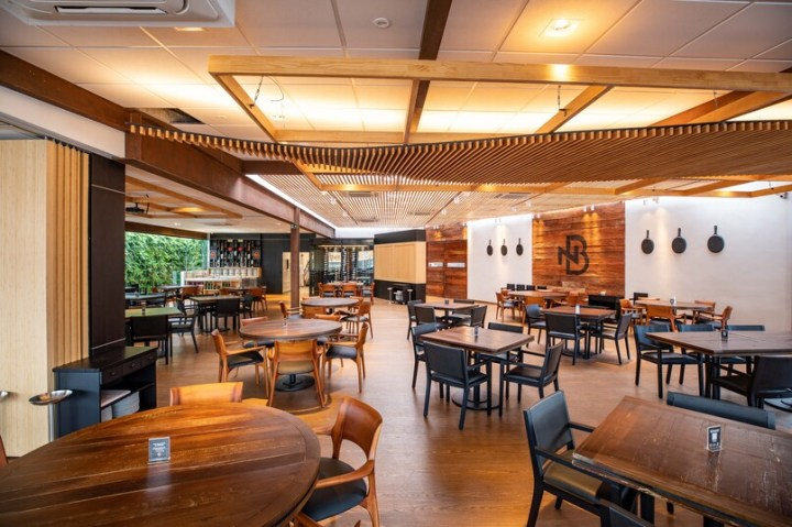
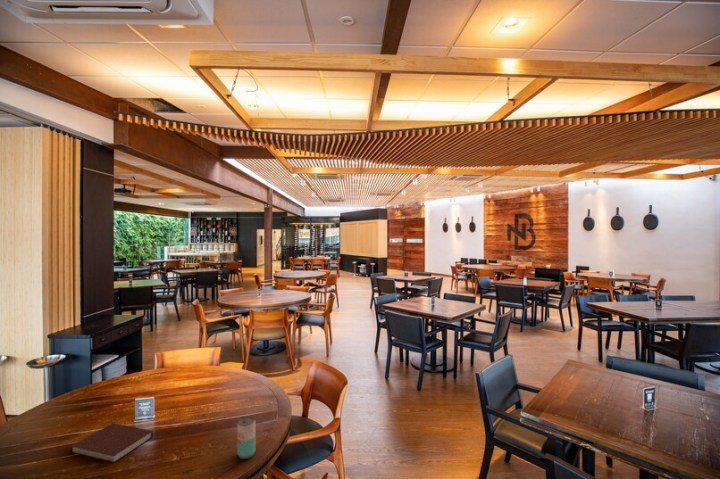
+ notebook [71,422,154,464]
+ beverage can [236,415,256,460]
